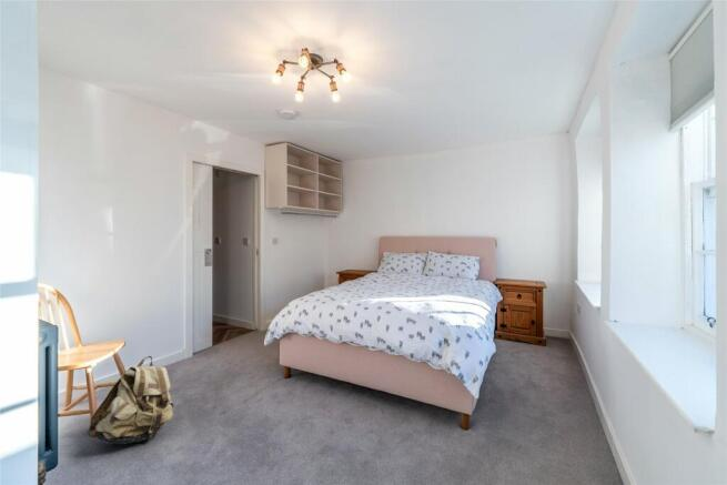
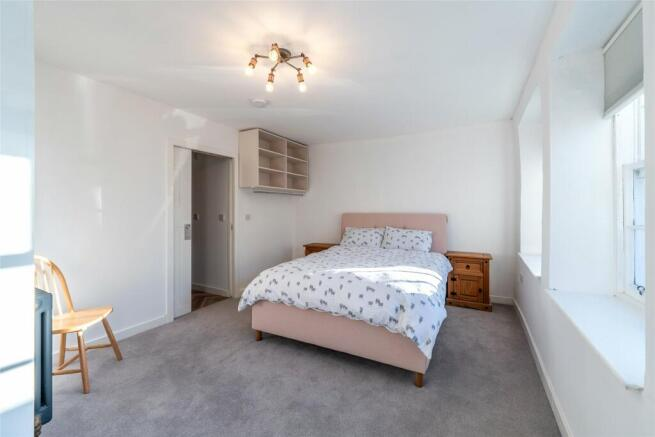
- backpack [87,355,174,445]
